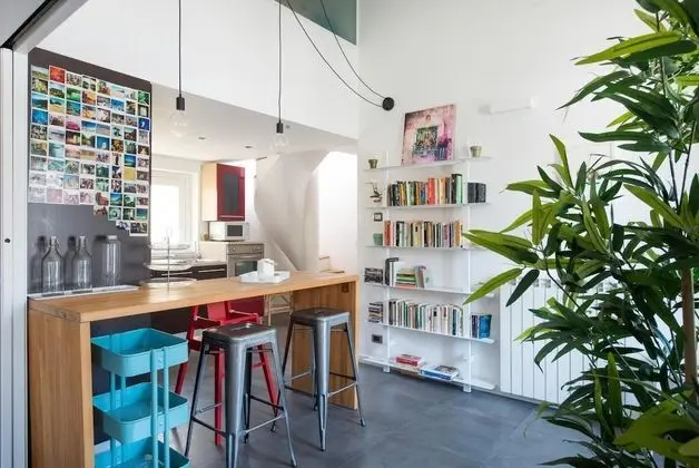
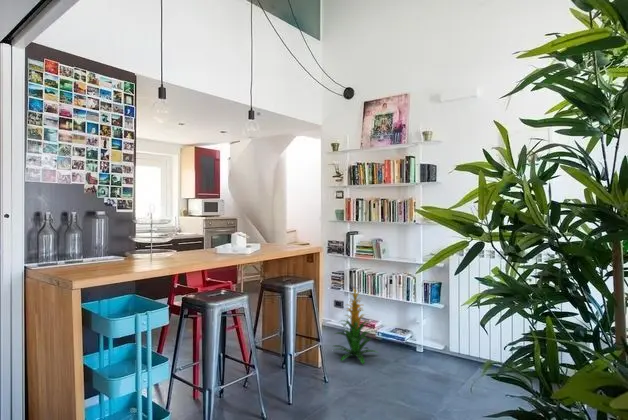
+ indoor plant [332,287,380,365]
